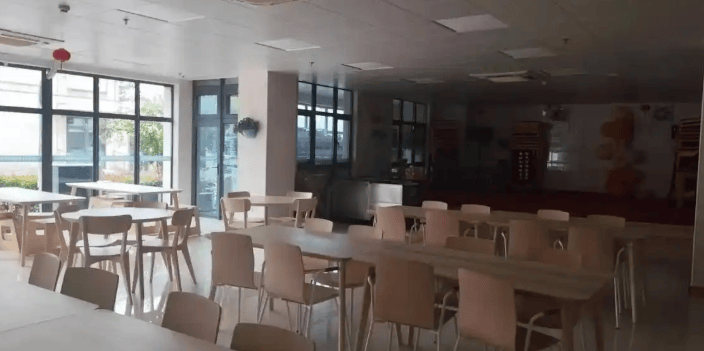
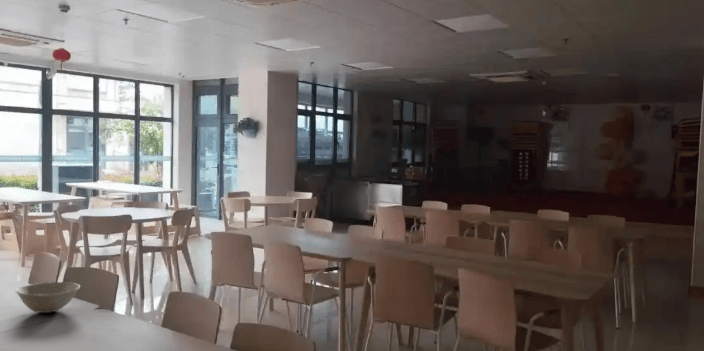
+ bowl [15,281,81,314]
